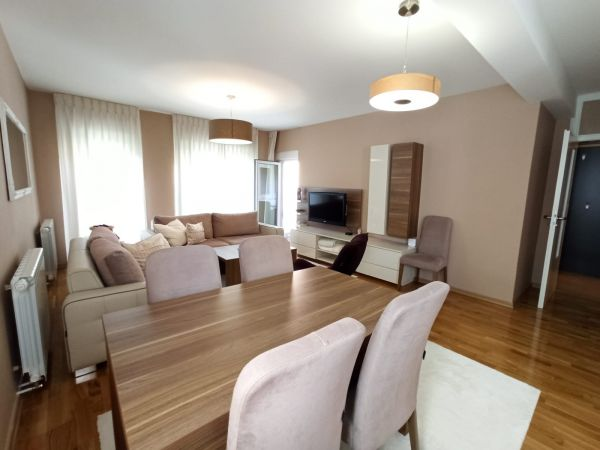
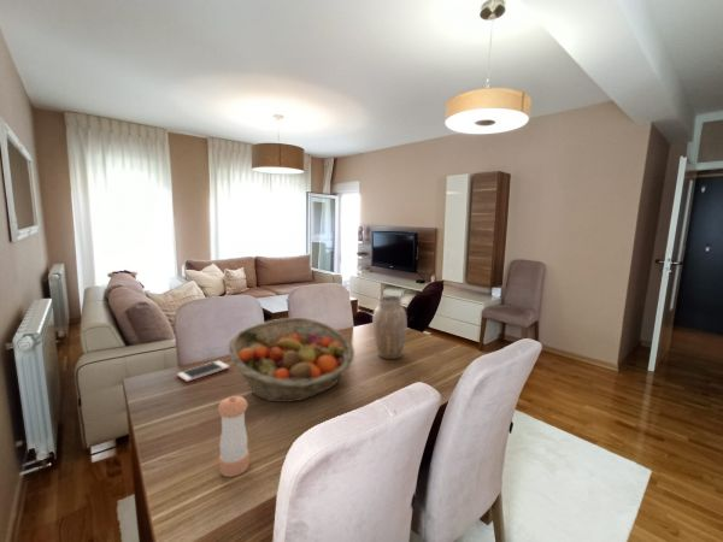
+ fruit basket [228,317,355,403]
+ vase [371,295,408,360]
+ pepper shaker [217,395,251,478]
+ cell phone [176,360,230,383]
